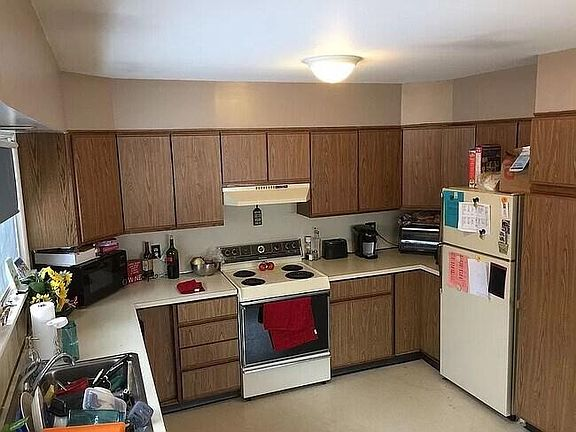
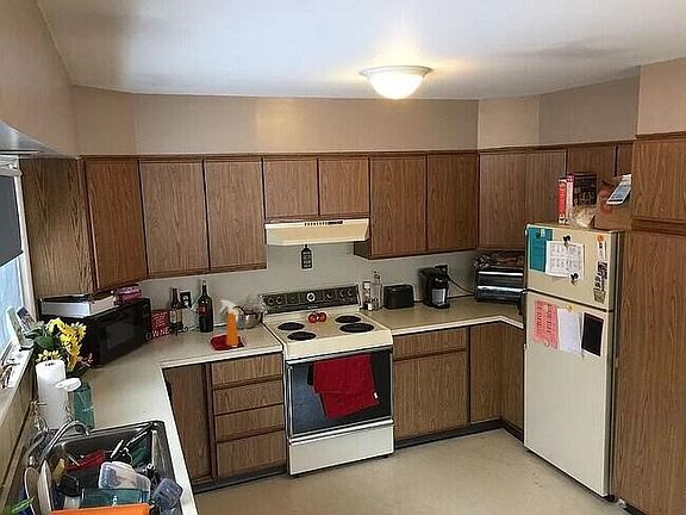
+ spray bottle [218,299,239,347]
